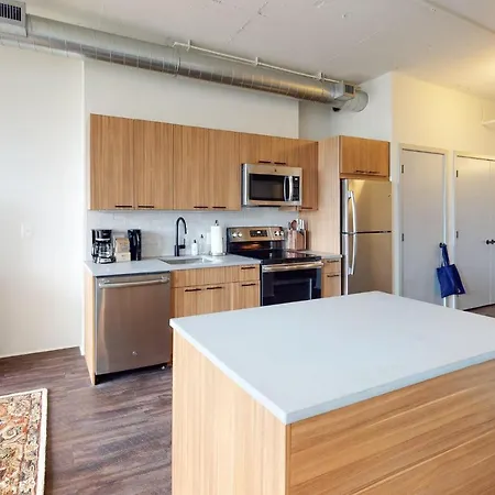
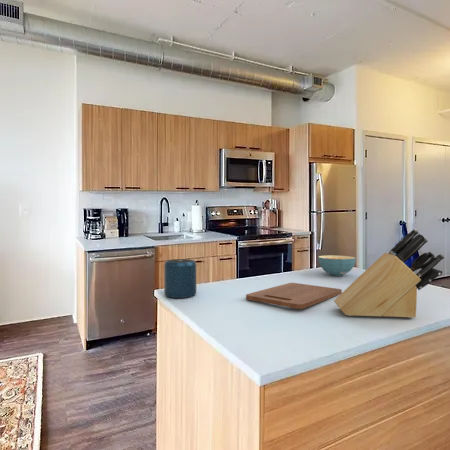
+ cutting board [245,282,343,310]
+ knife block [333,228,445,319]
+ speaker [163,258,198,299]
+ cereal bowl [317,254,357,277]
